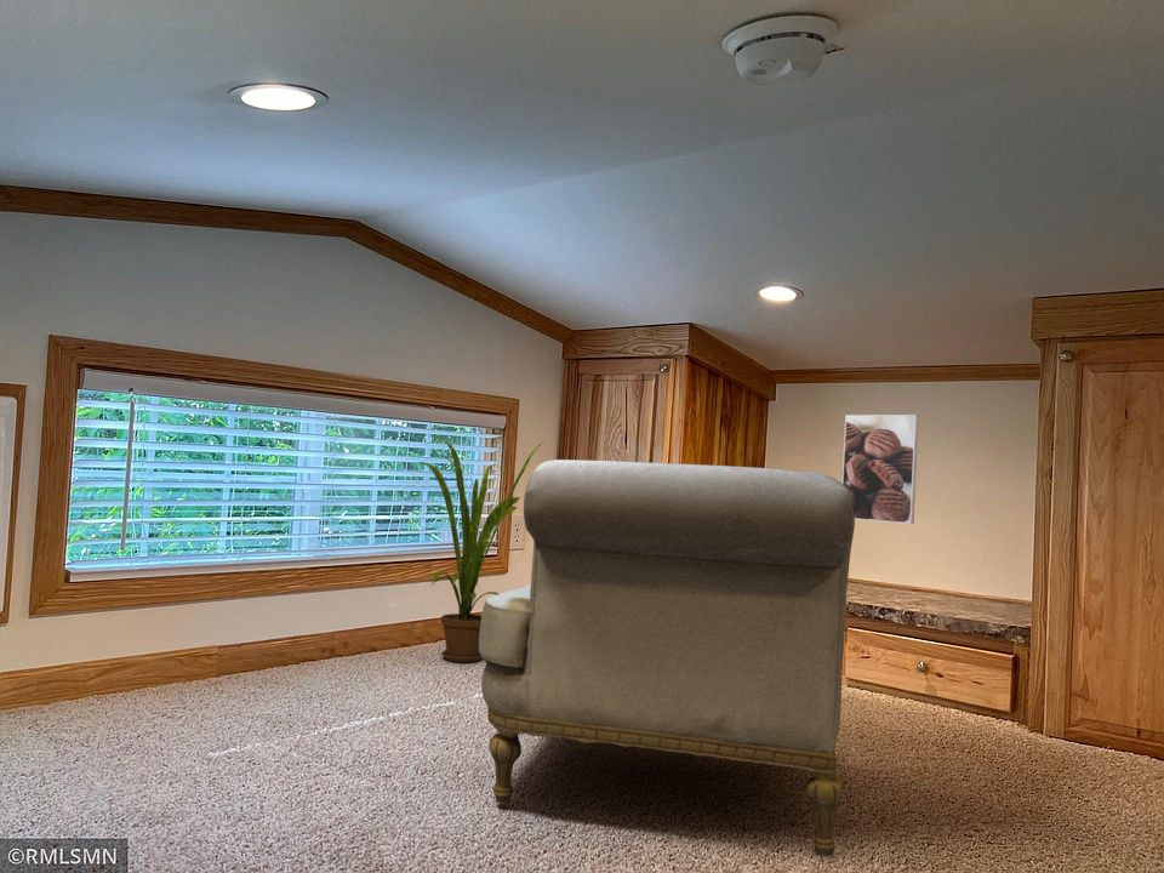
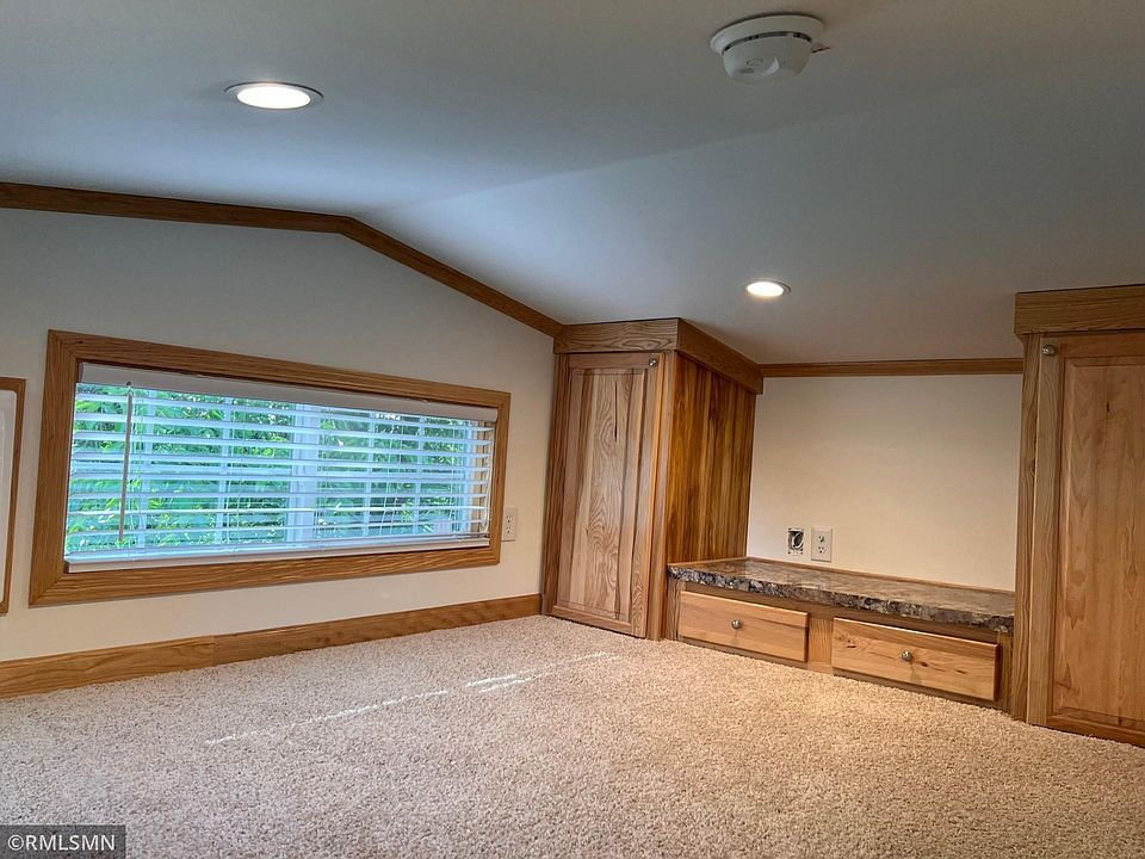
- armchair [479,458,856,857]
- house plant [418,435,544,663]
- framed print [841,413,920,525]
